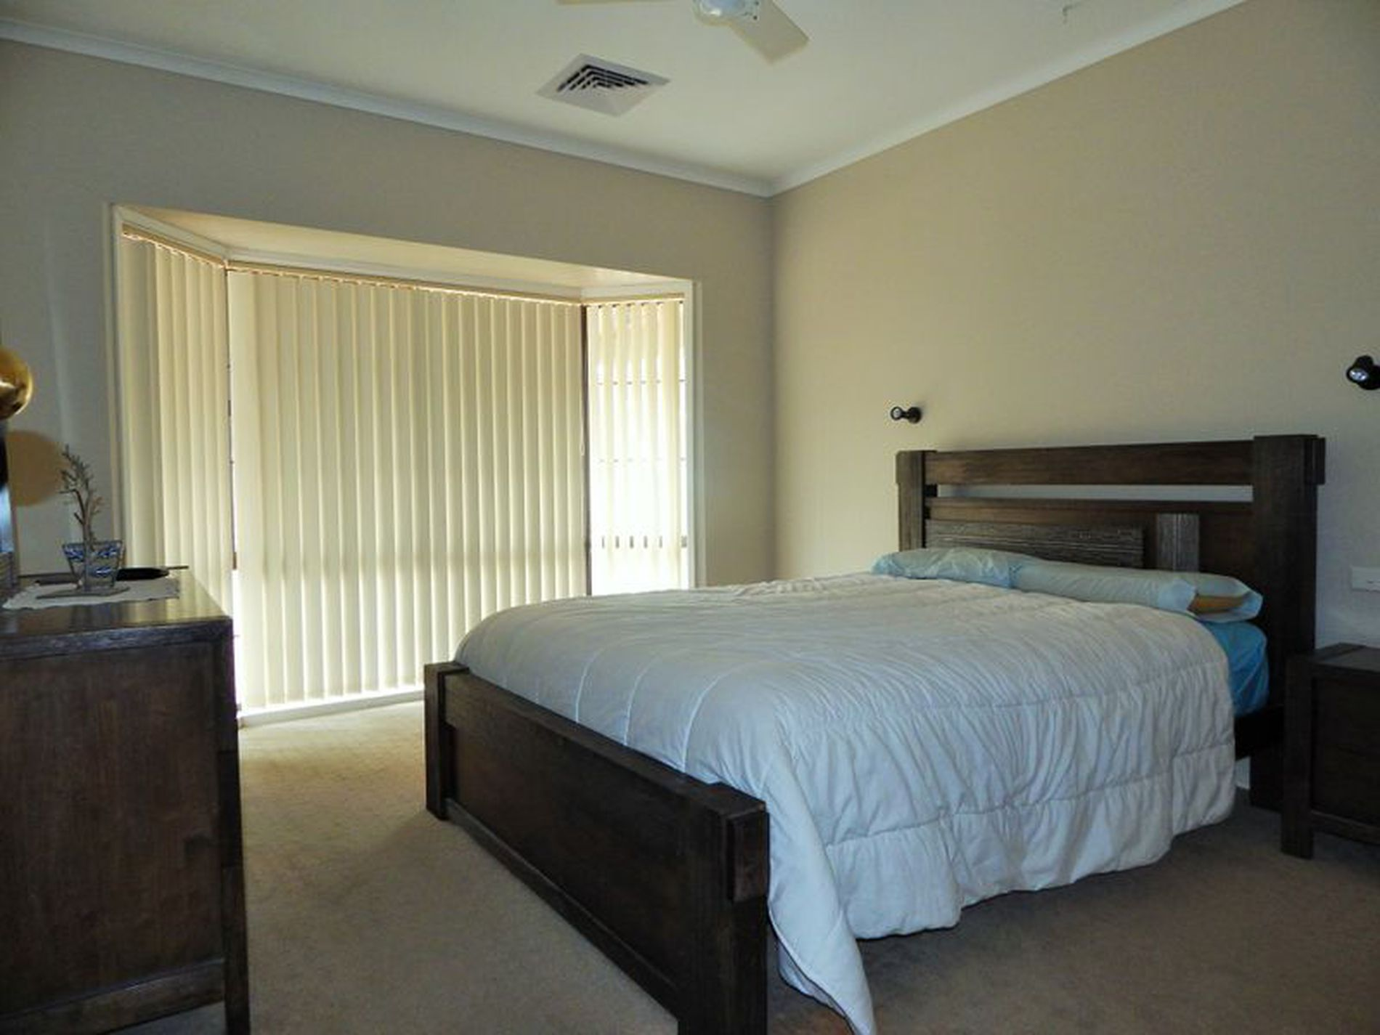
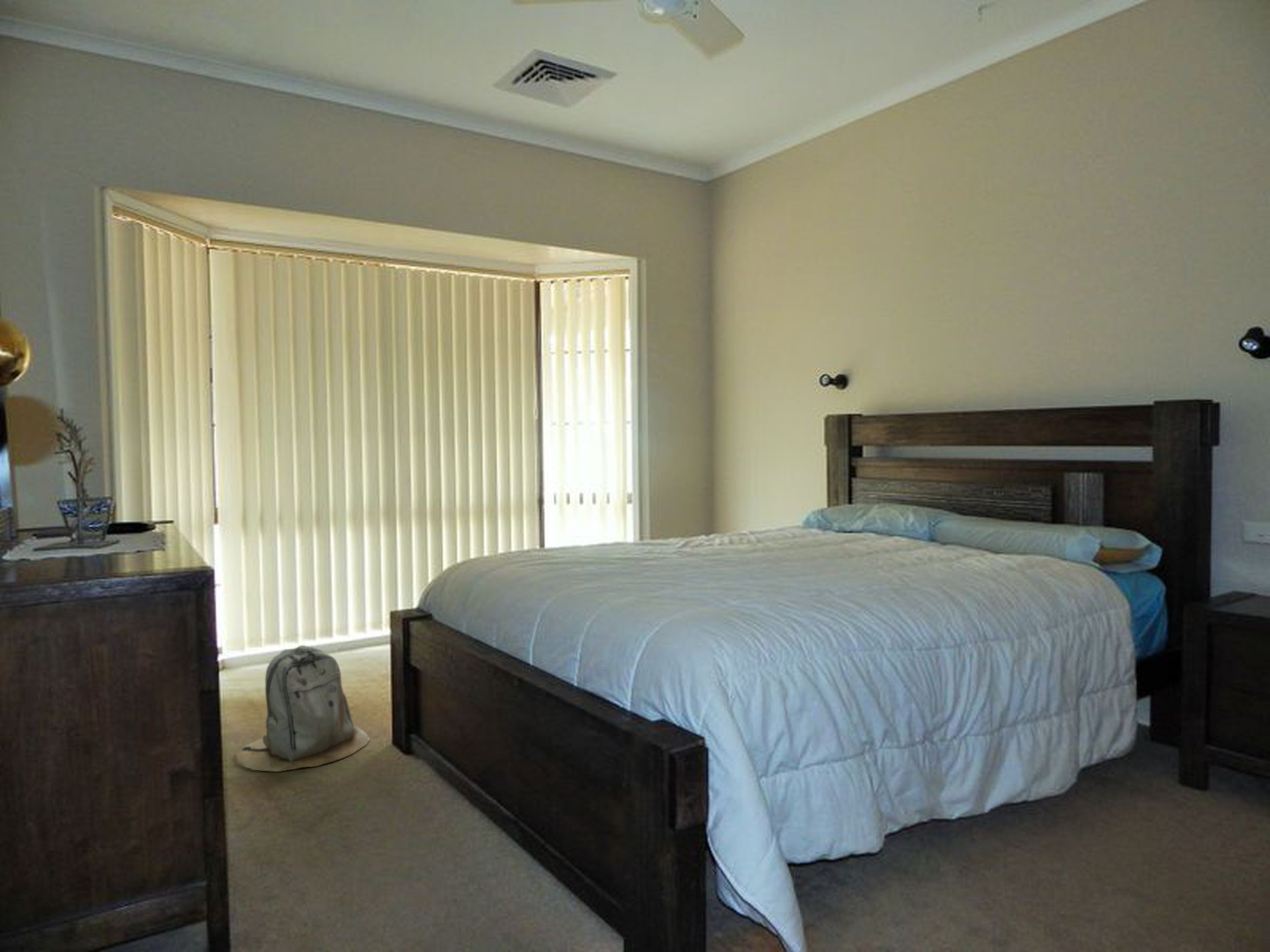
+ backpack [233,645,371,772]
